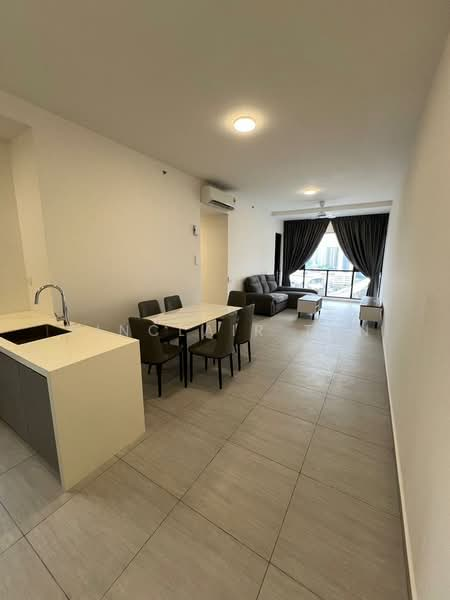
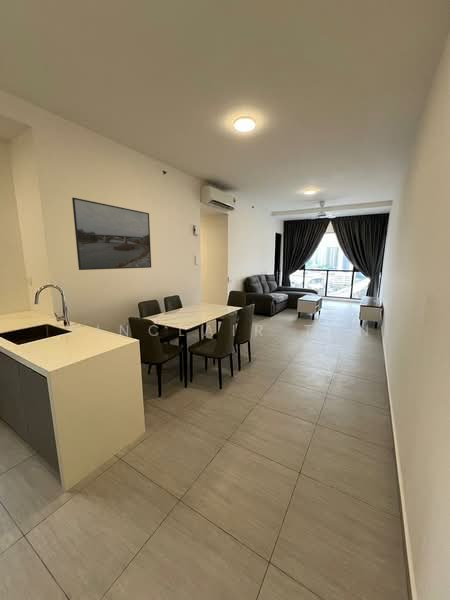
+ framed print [71,197,152,271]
